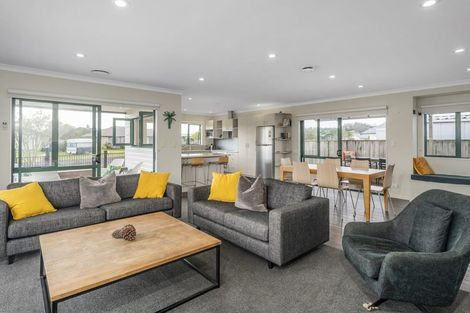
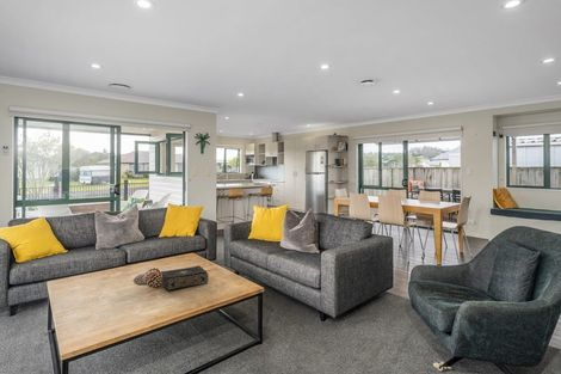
+ book [160,265,210,292]
